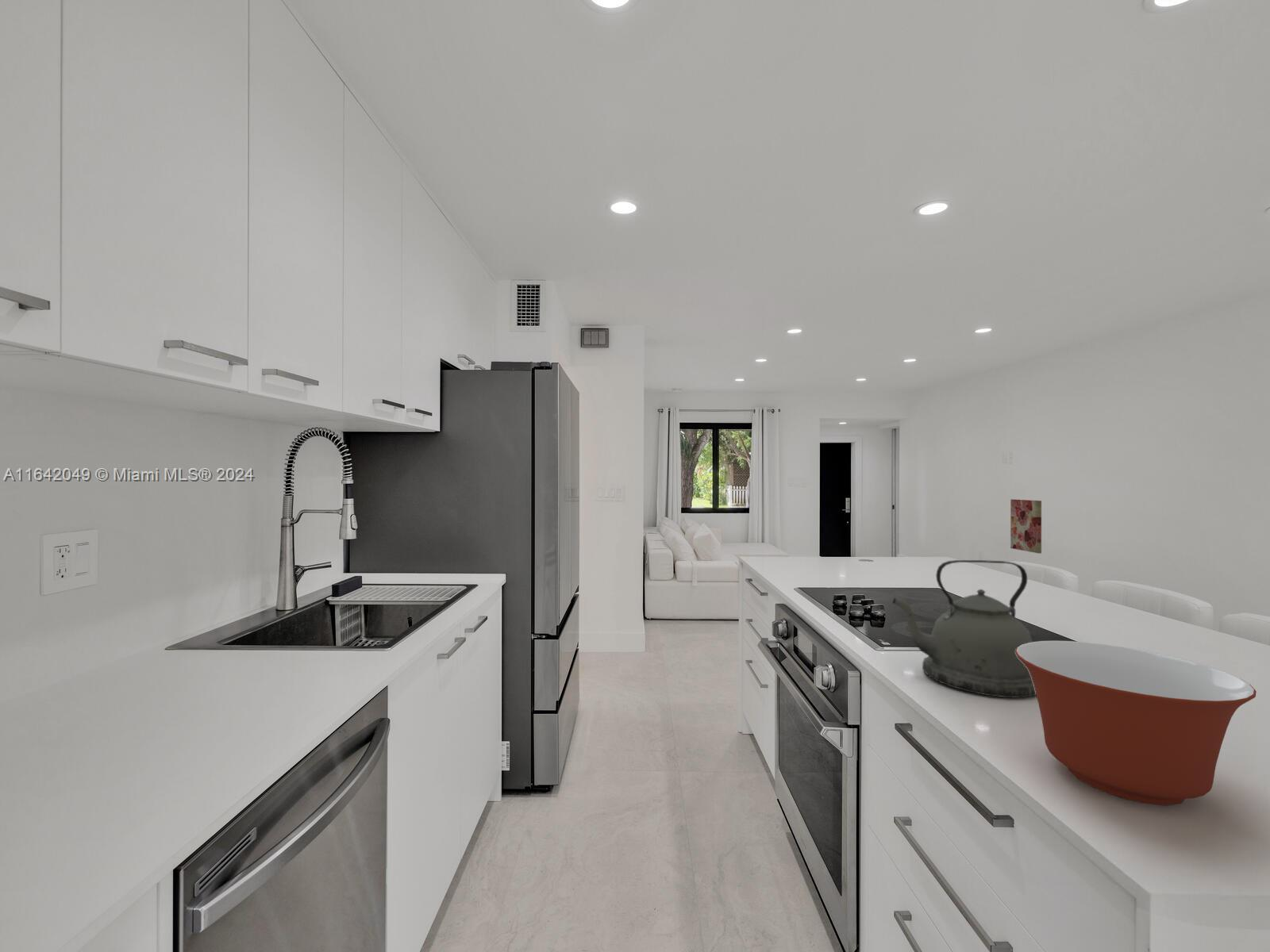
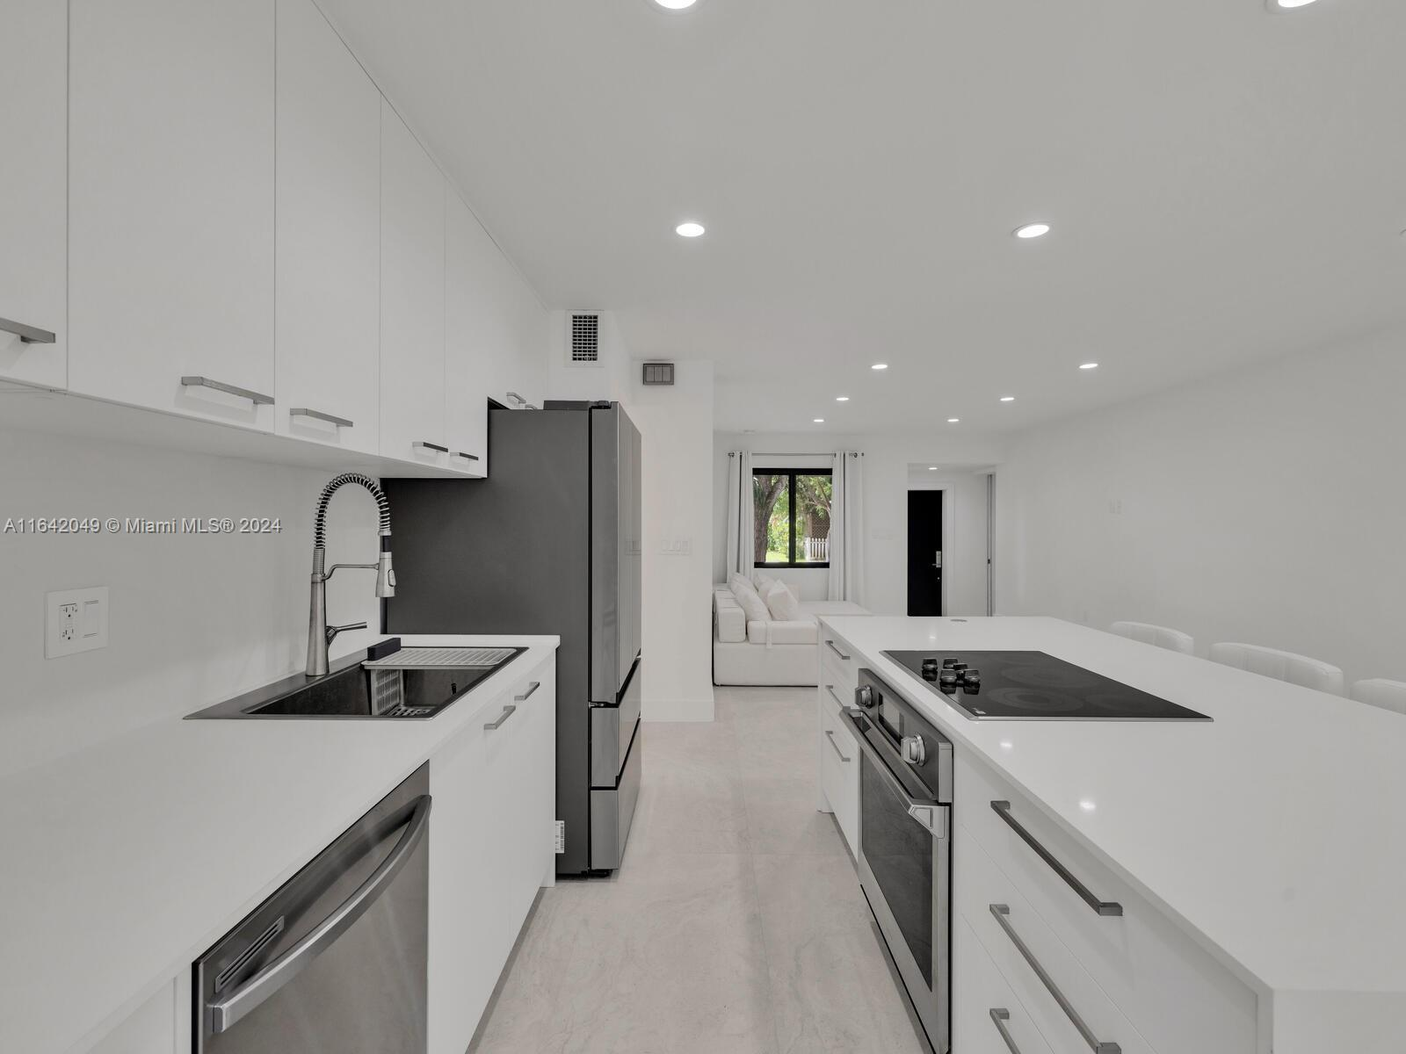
- wall art [1010,498,1042,554]
- kettle [891,559,1037,698]
- mixing bowl [1015,640,1257,806]
